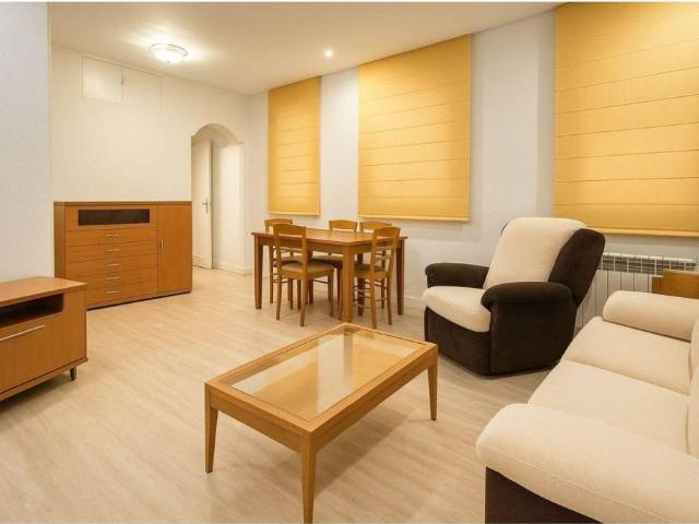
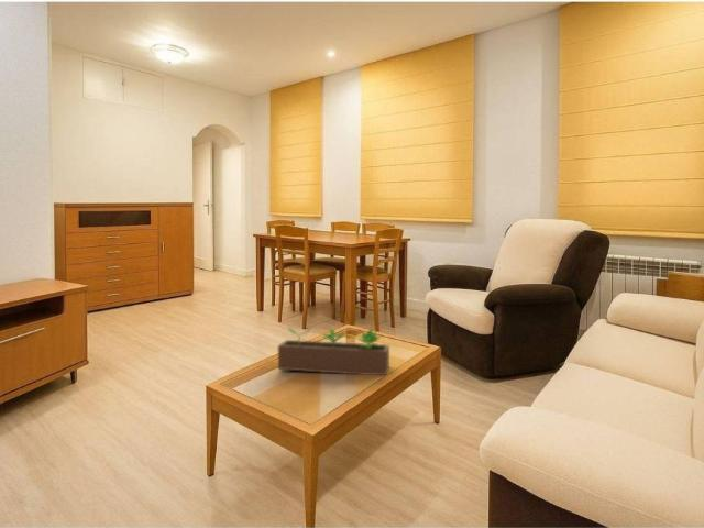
+ succulent planter [277,327,391,376]
